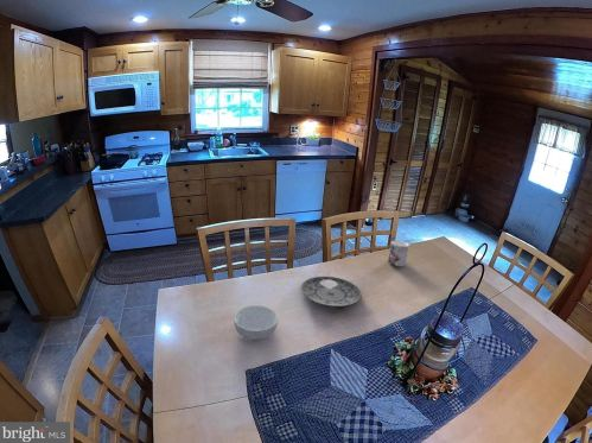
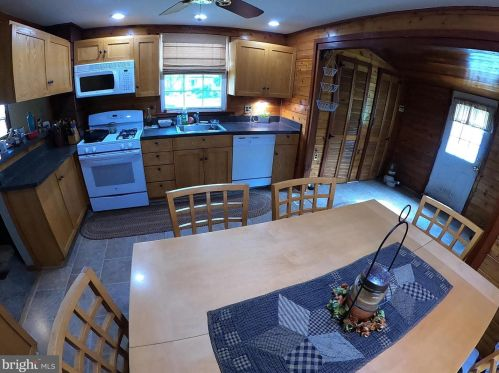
- plate [300,276,363,308]
- mug [387,240,410,267]
- cereal bowl [233,304,279,341]
